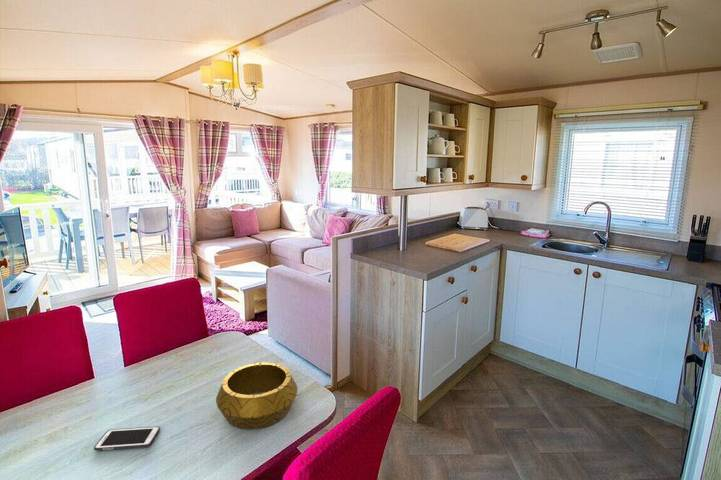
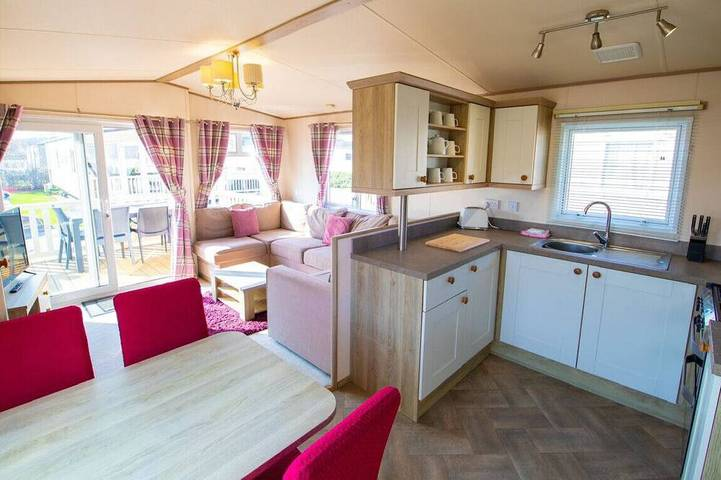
- cell phone [93,426,161,452]
- decorative bowl [215,361,299,430]
